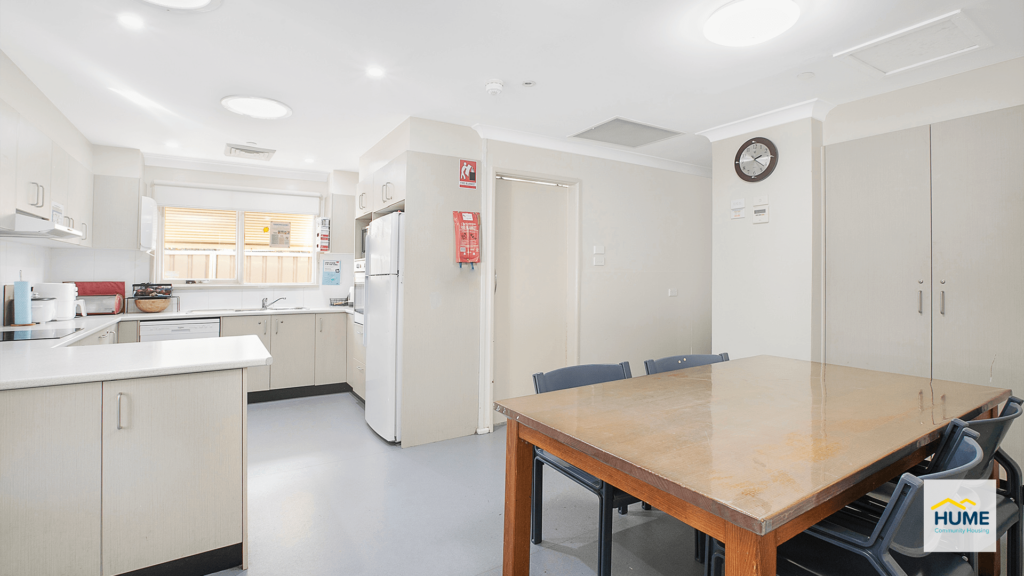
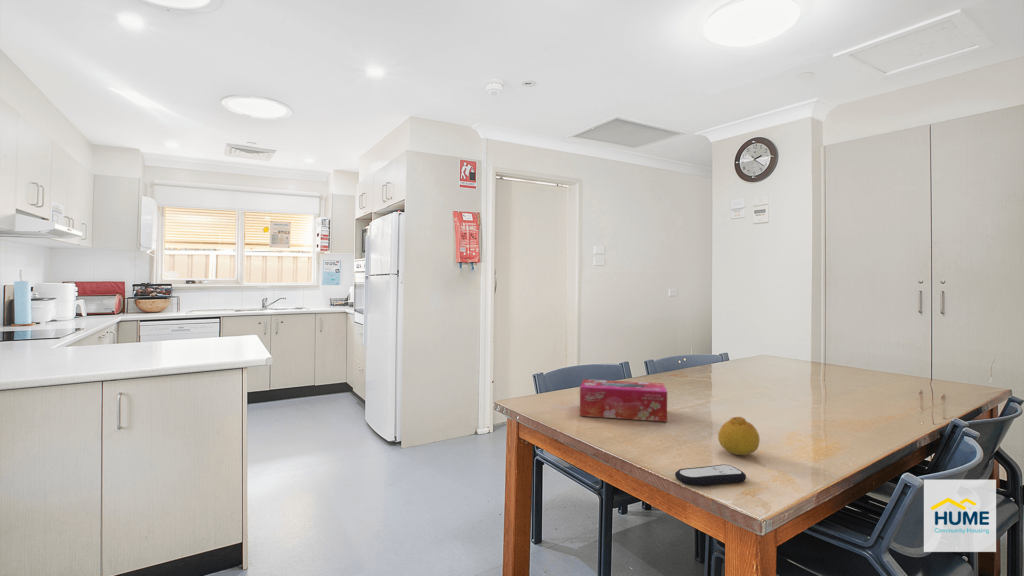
+ tissue box [579,378,668,423]
+ fruit [717,416,761,456]
+ remote control [674,464,747,487]
